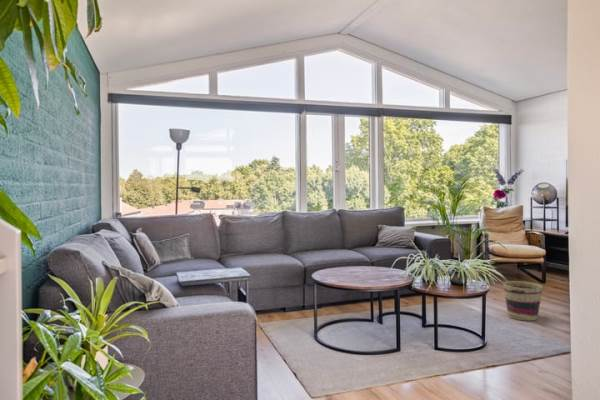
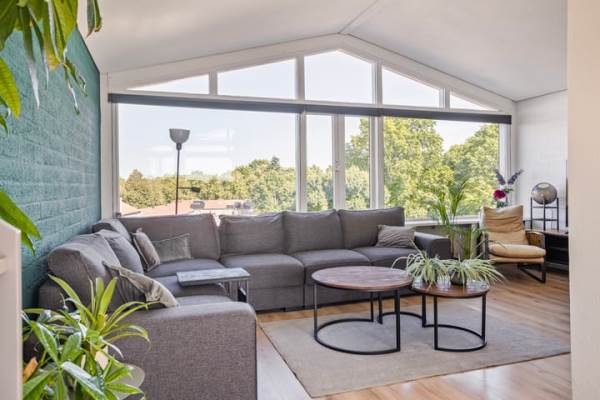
- basket [502,280,544,322]
